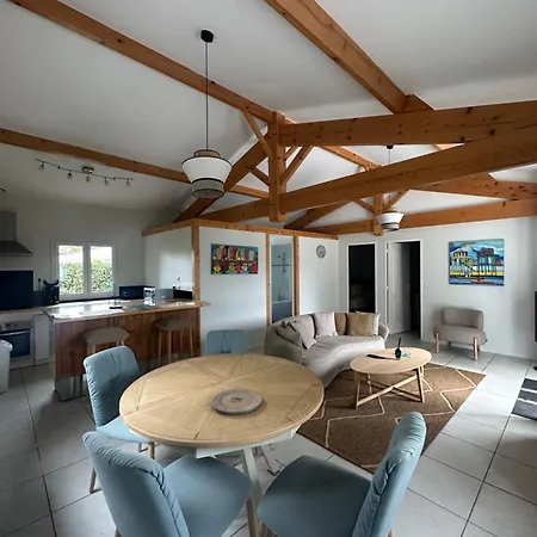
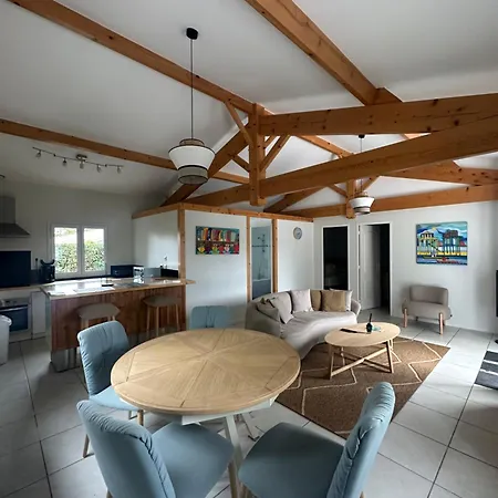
- plate [210,388,264,415]
